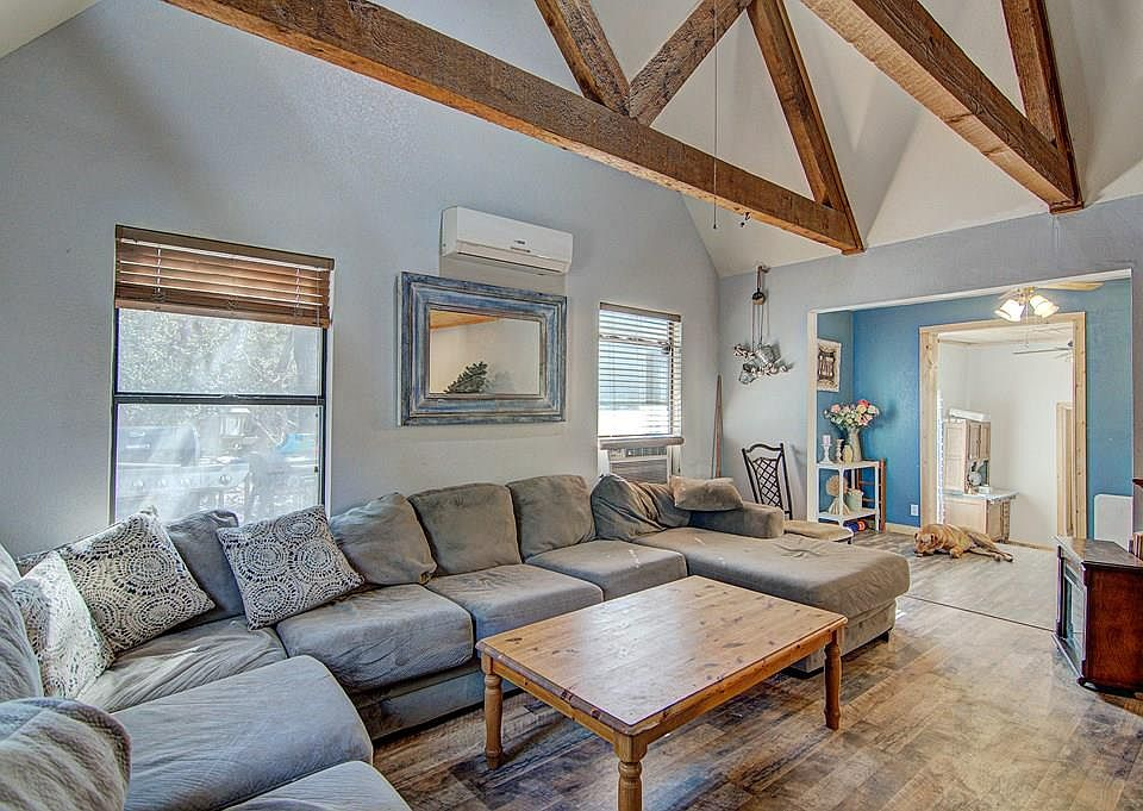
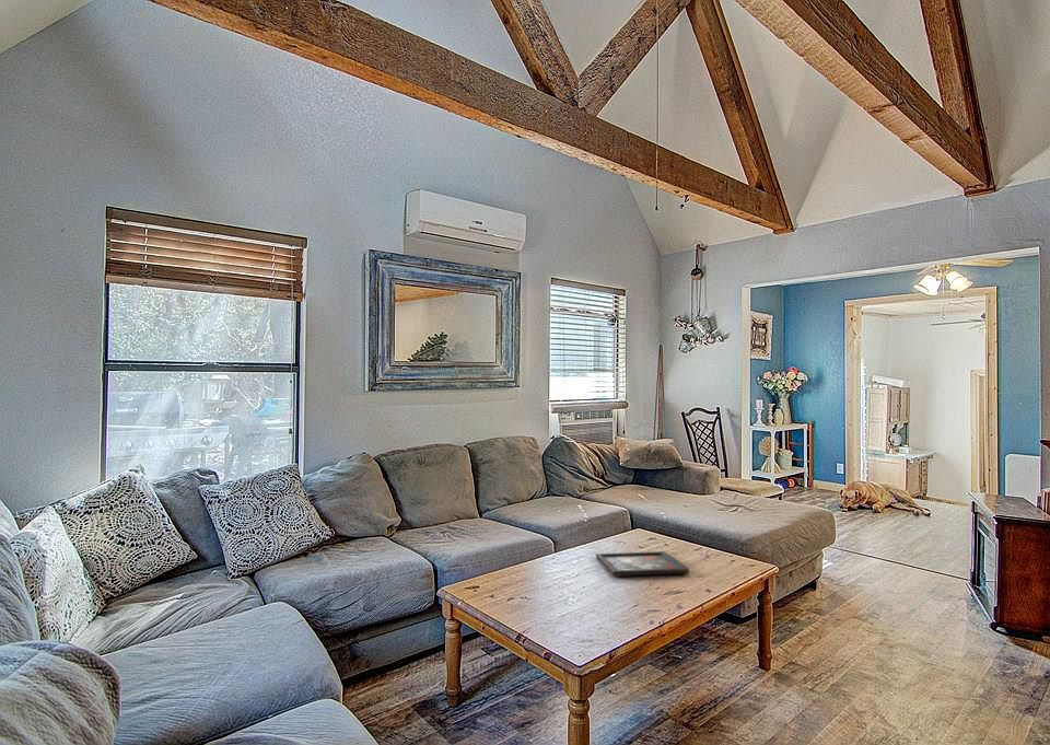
+ decorative tray [595,550,690,578]
